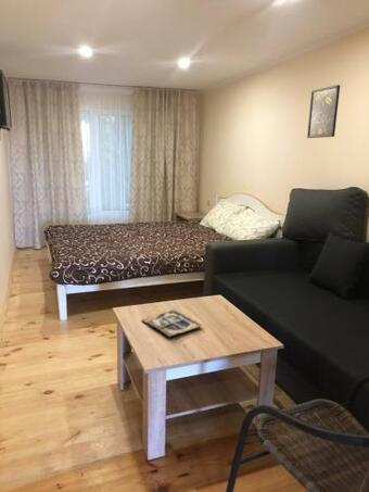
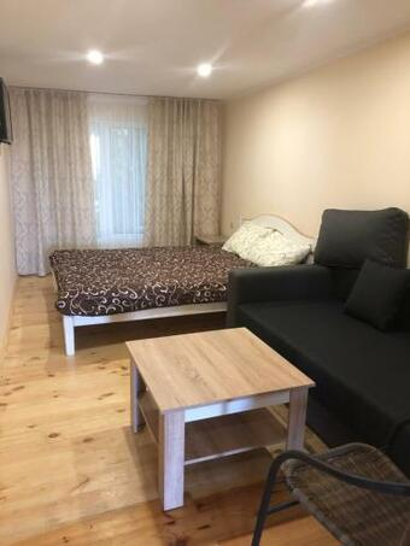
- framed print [306,84,341,139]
- magazine [141,308,203,338]
